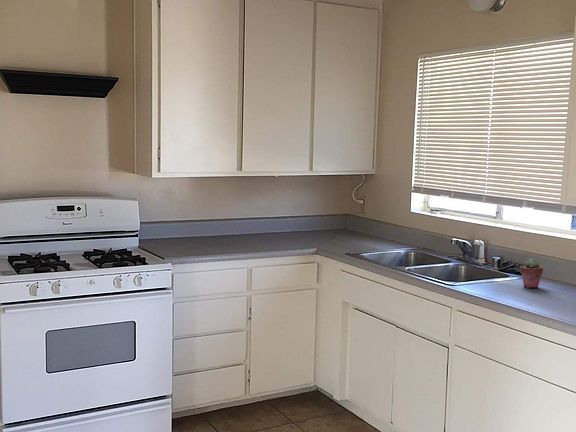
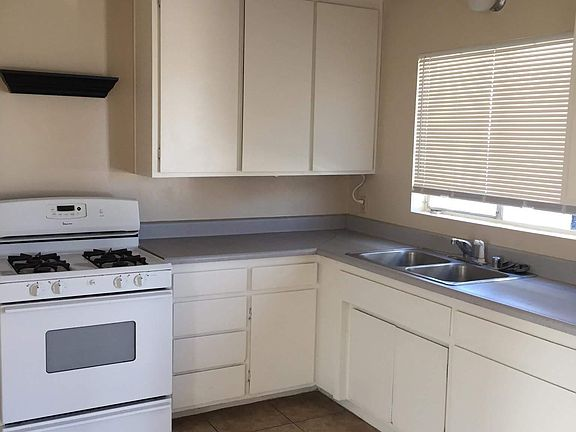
- potted succulent [519,257,544,289]
